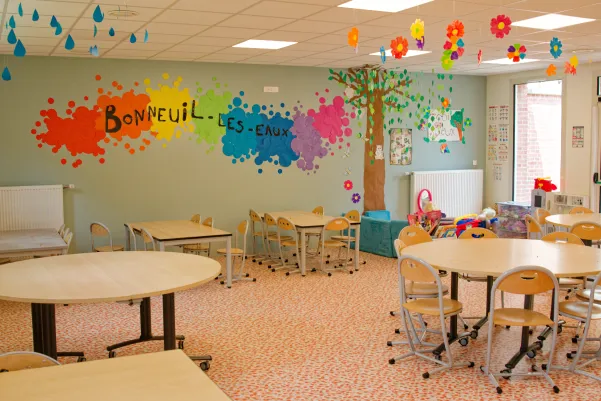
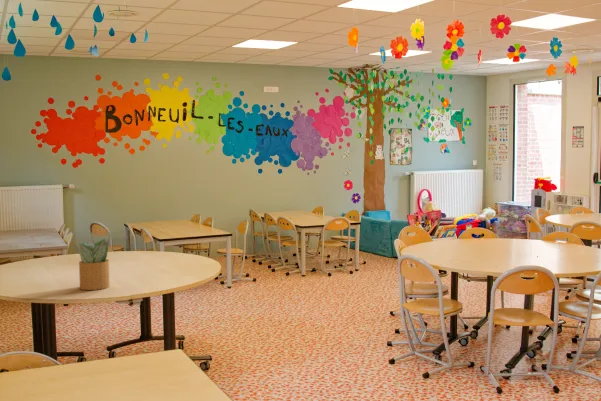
+ potted plant [72,238,110,291]
